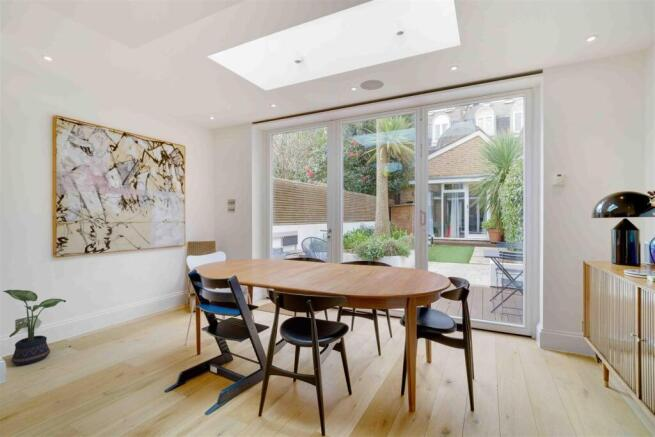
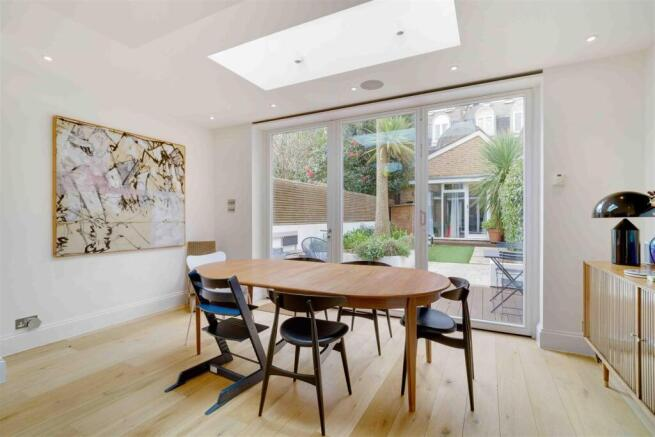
- potted plant [2,289,67,366]
